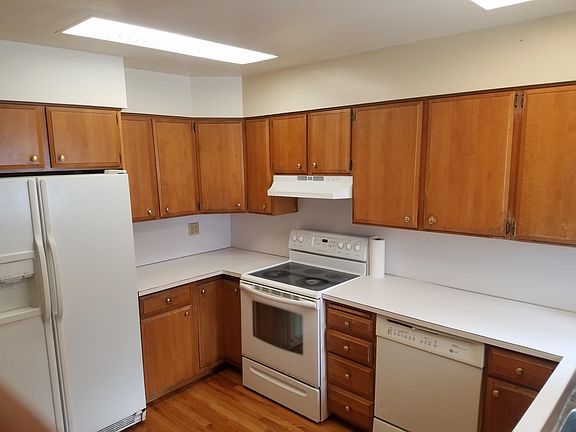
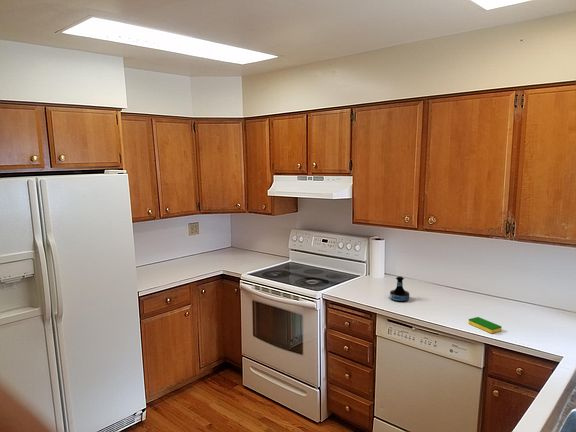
+ dish sponge [468,316,503,334]
+ tequila bottle [389,275,410,303]
